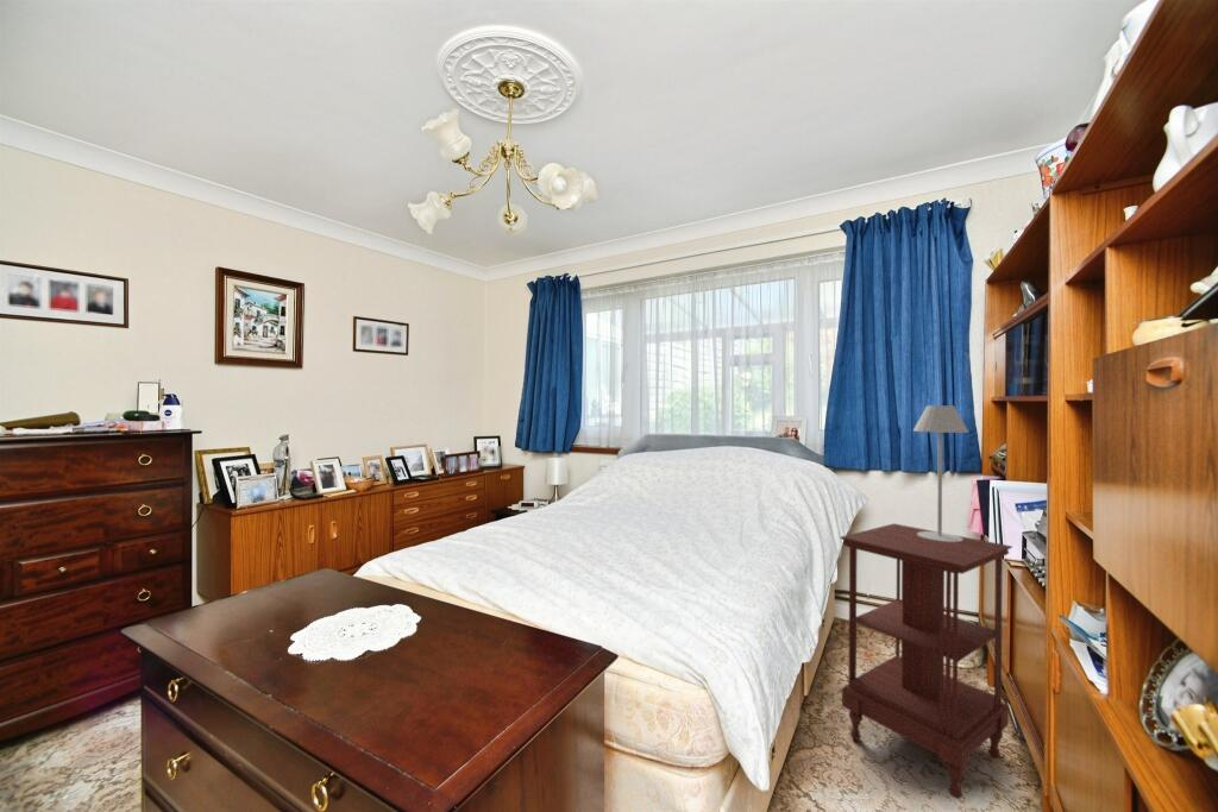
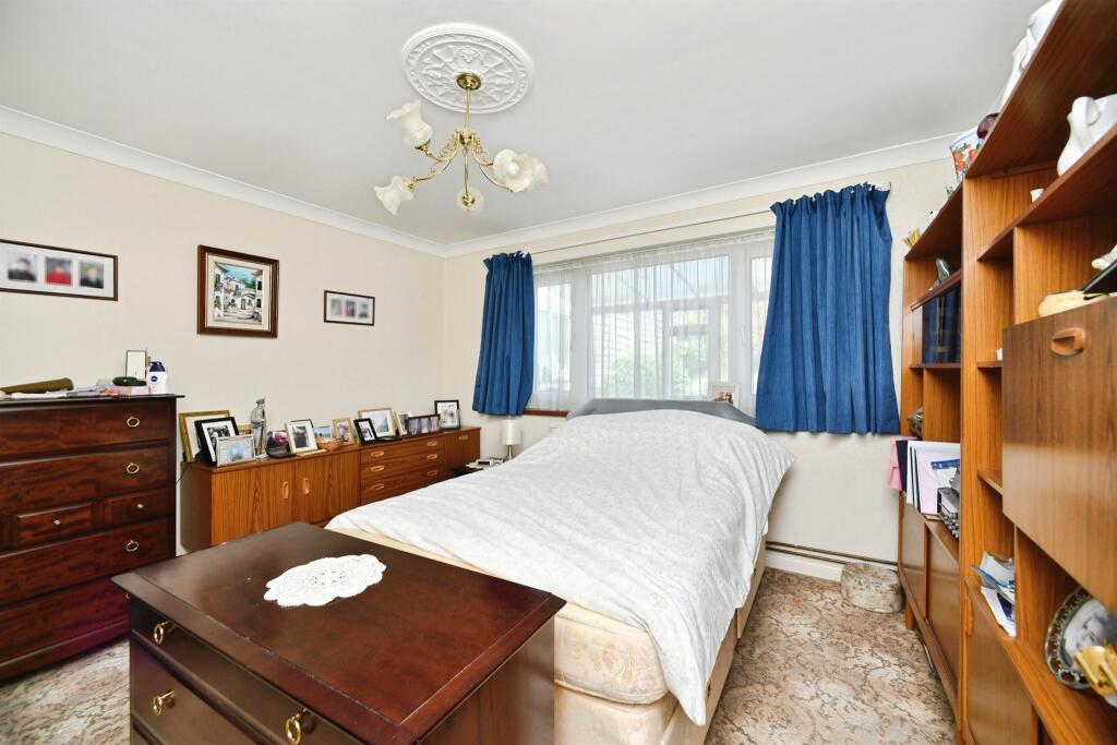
- table lamp [912,404,971,542]
- side table [839,522,1013,800]
